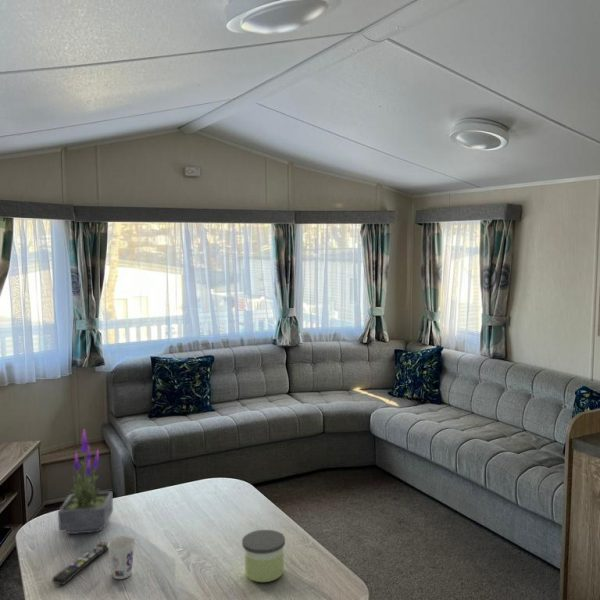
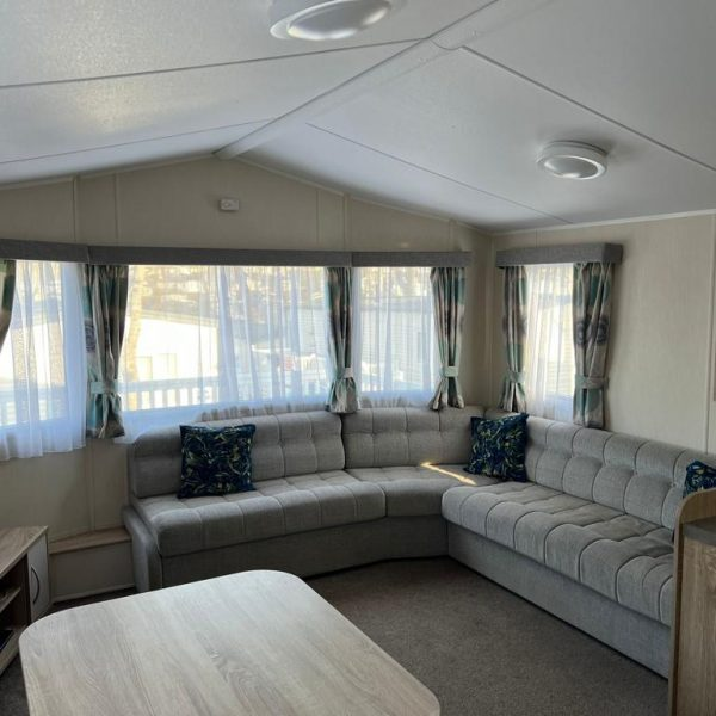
- candle [241,529,286,583]
- potted plant [57,430,114,535]
- cup [107,535,136,580]
- remote control [51,541,109,586]
